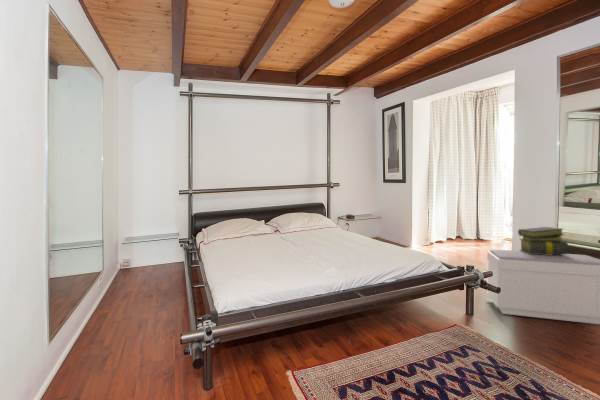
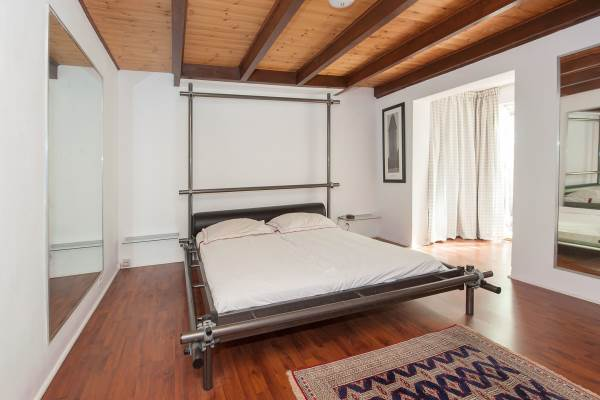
- stack of books [517,226,569,255]
- bench [485,249,600,325]
